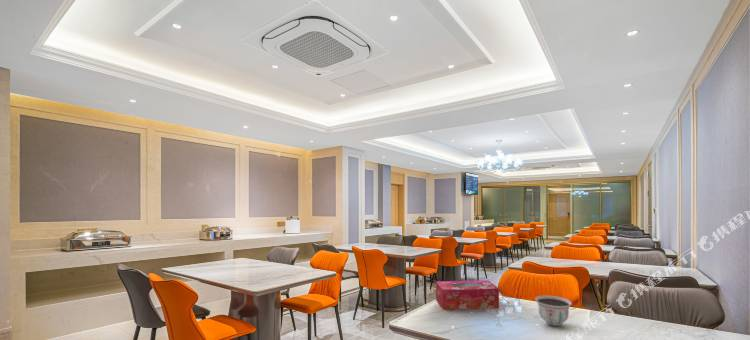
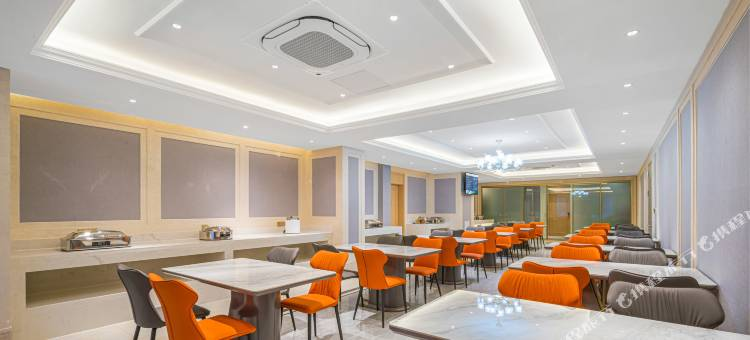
- tissue box [435,279,500,310]
- bowl [534,295,573,327]
